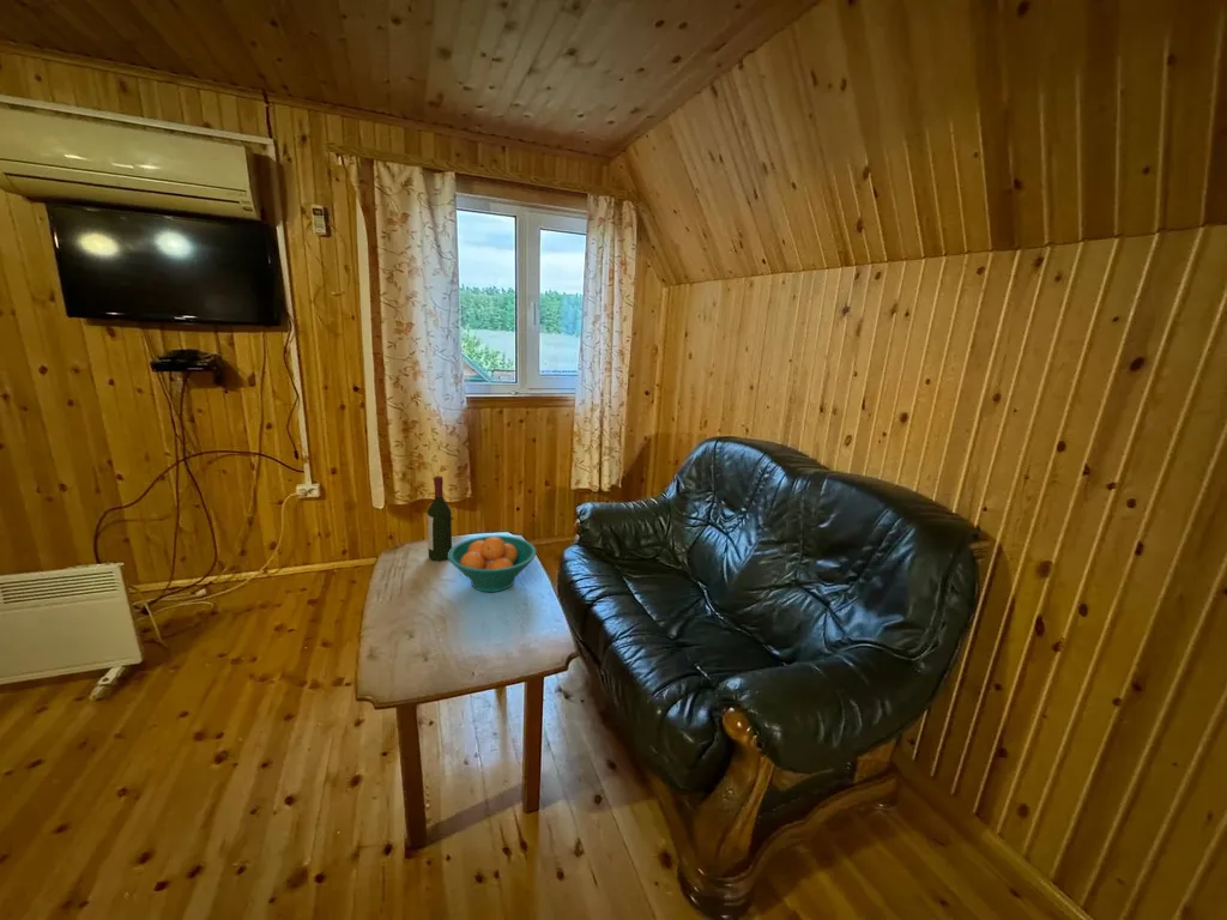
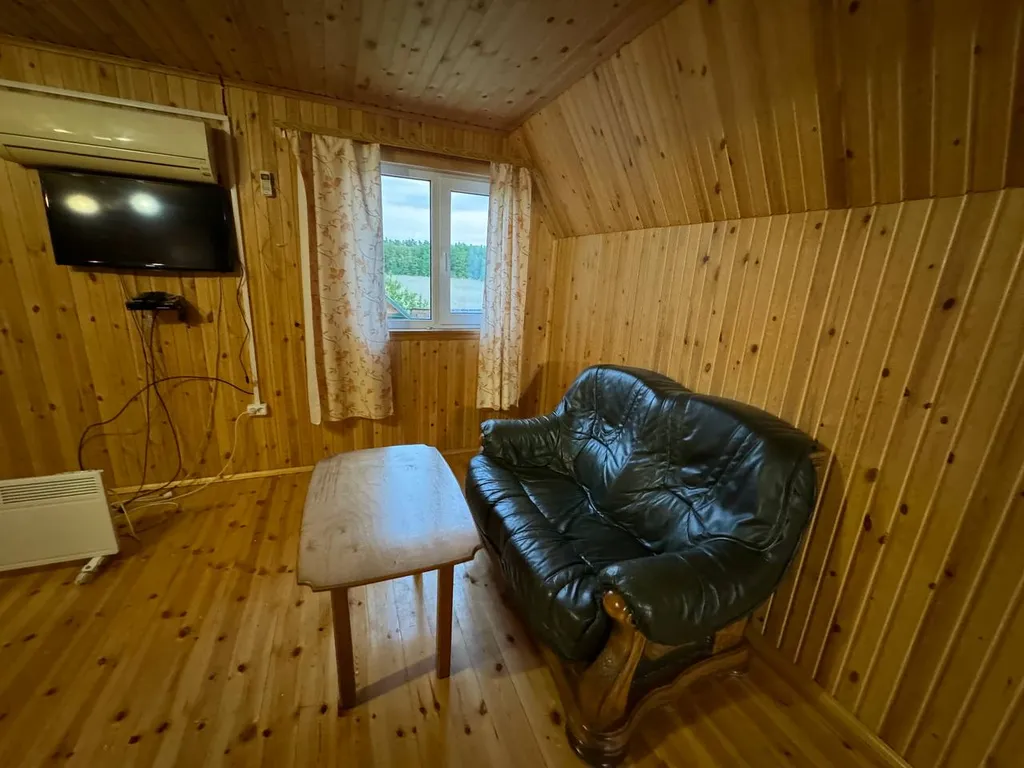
- fruit bowl [448,534,538,593]
- wine bottle [427,476,453,562]
